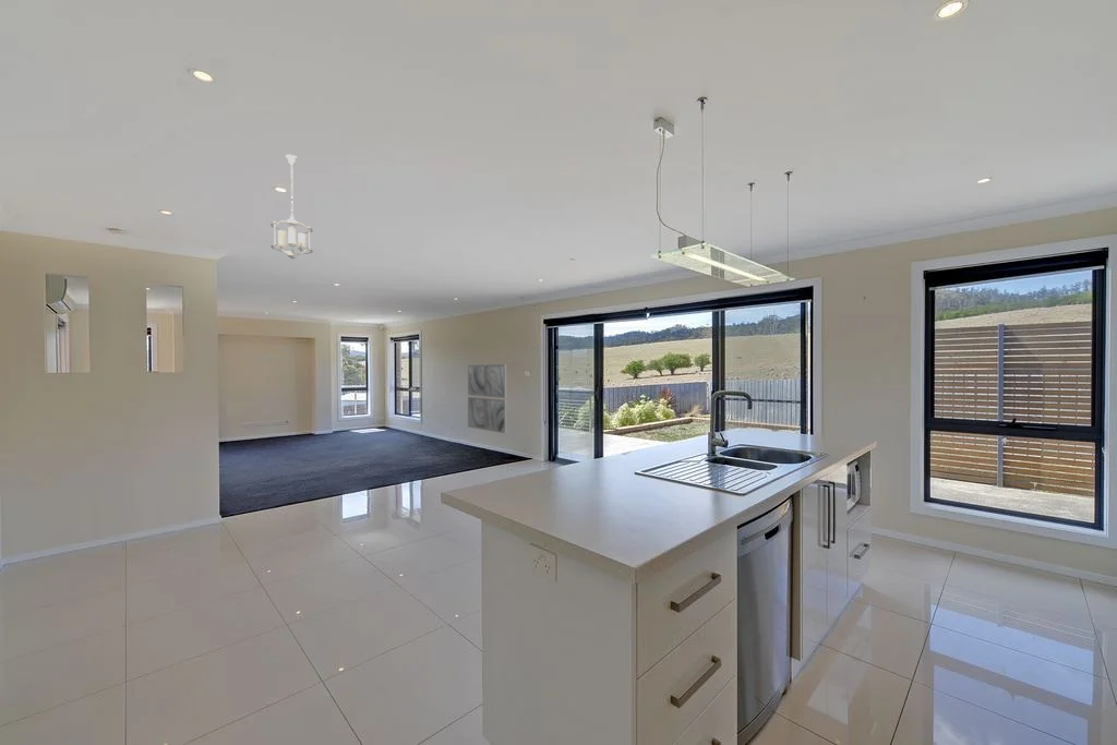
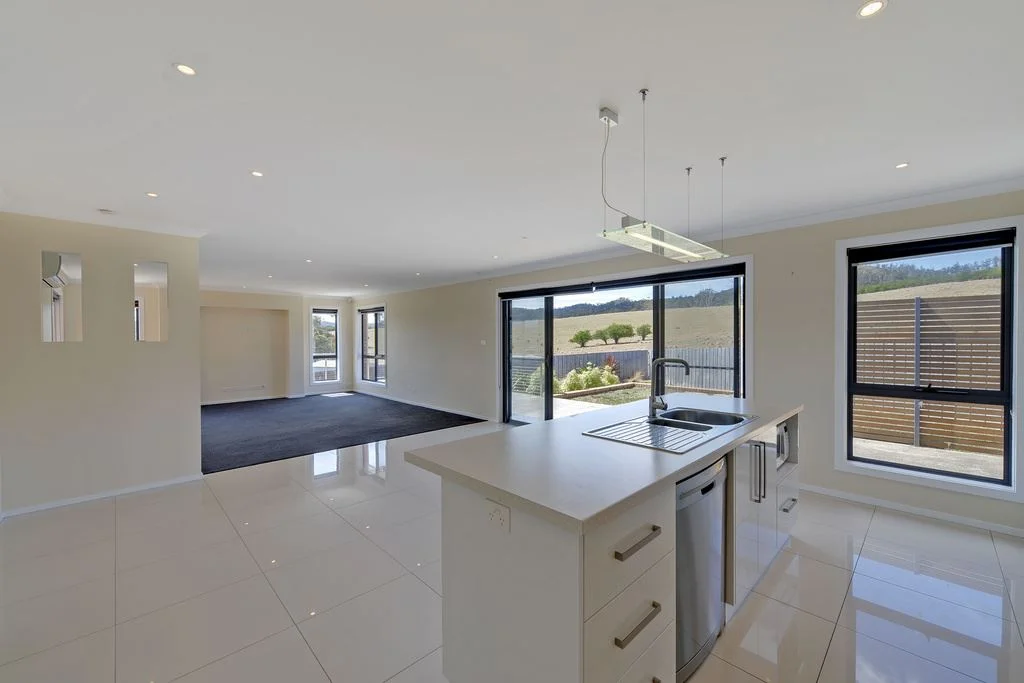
- pendant light [269,154,314,261]
- wall art [467,363,507,434]
